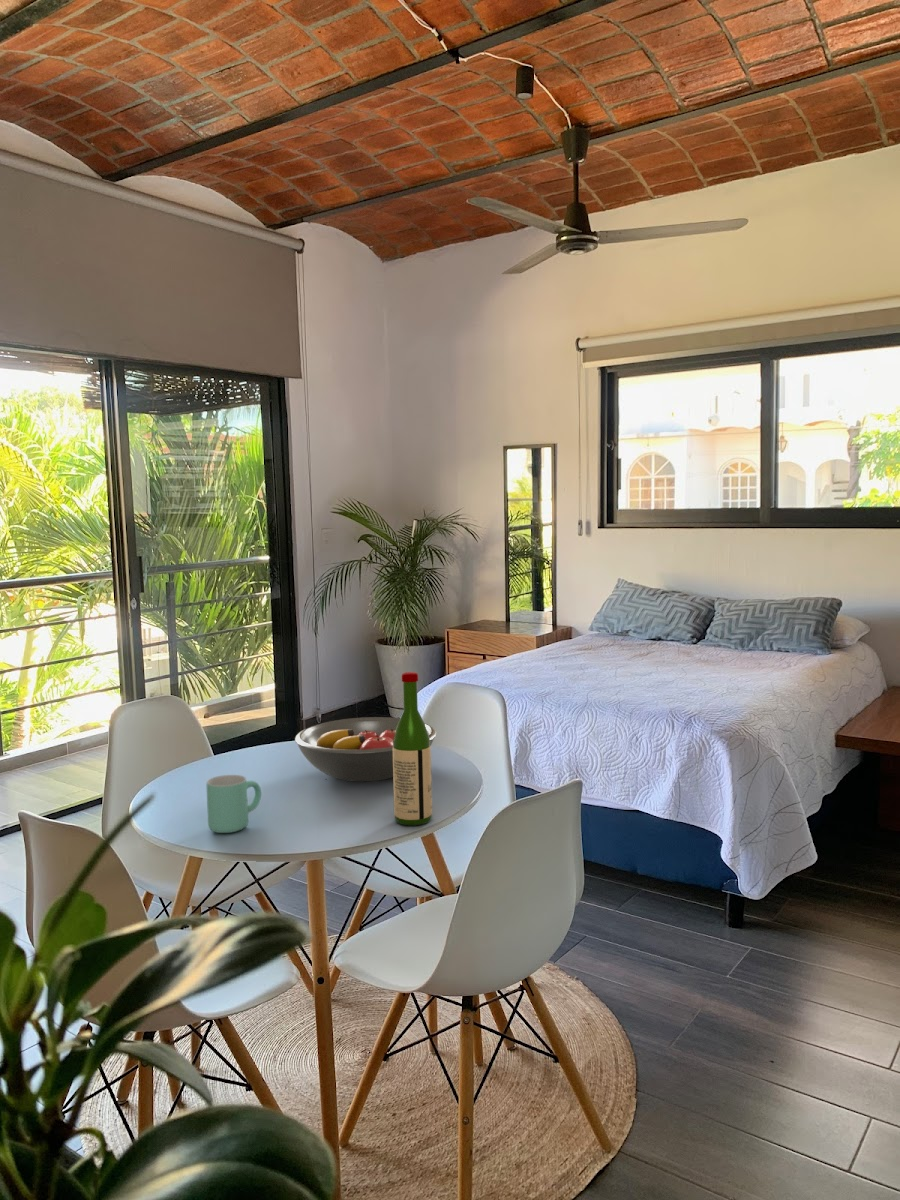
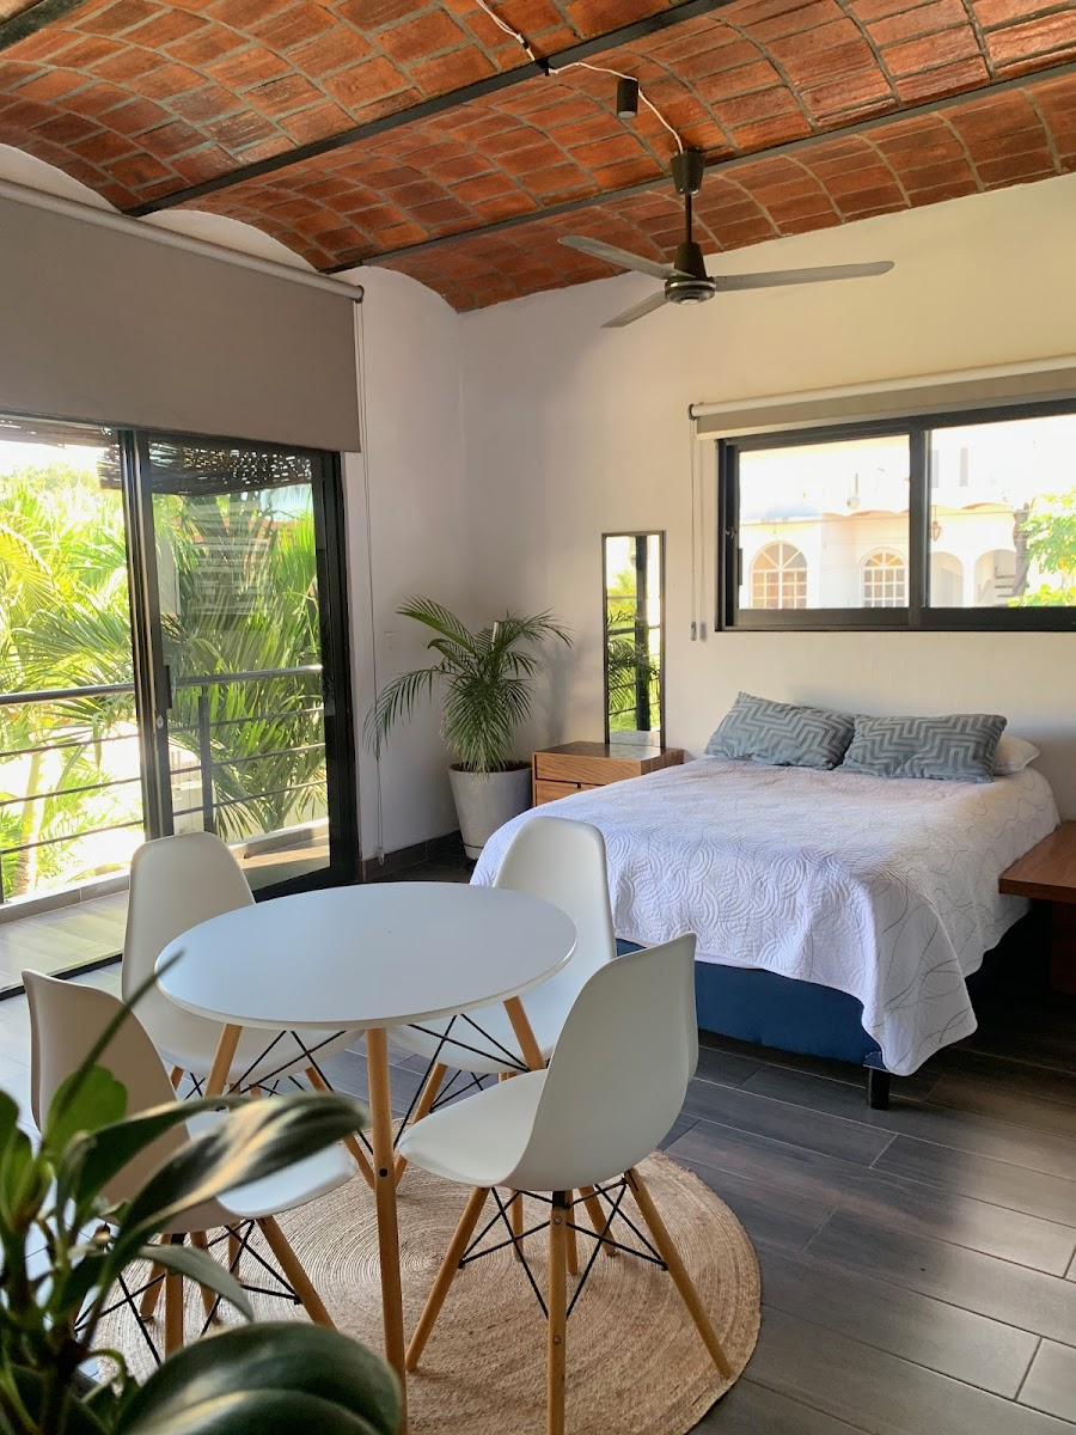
- fruit bowl [294,716,438,782]
- wine bottle [392,671,433,826]
- mug [206,774,262,834]
